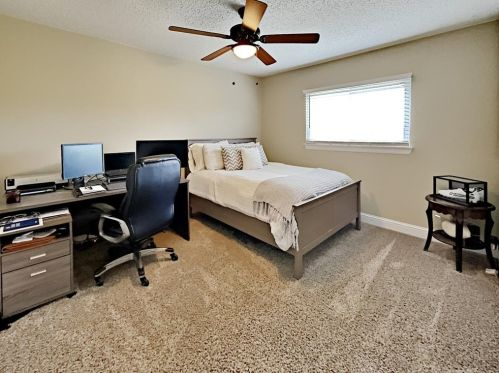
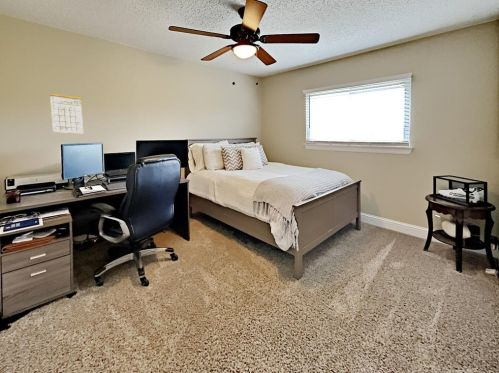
+ calendar [49,88,84,134]
